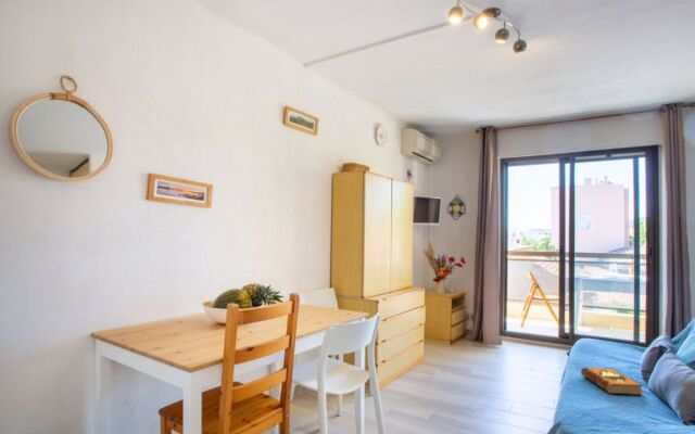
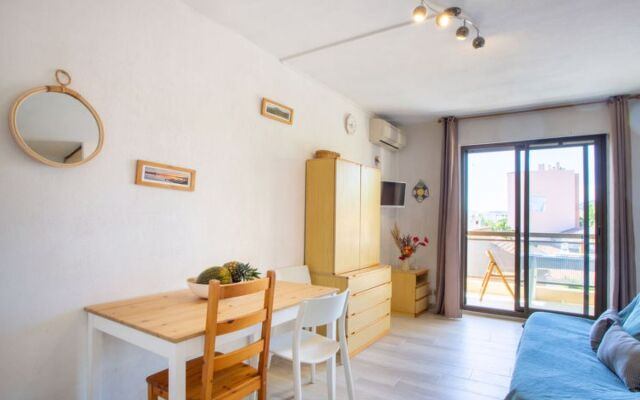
- hardback book [580,367,644,396]
